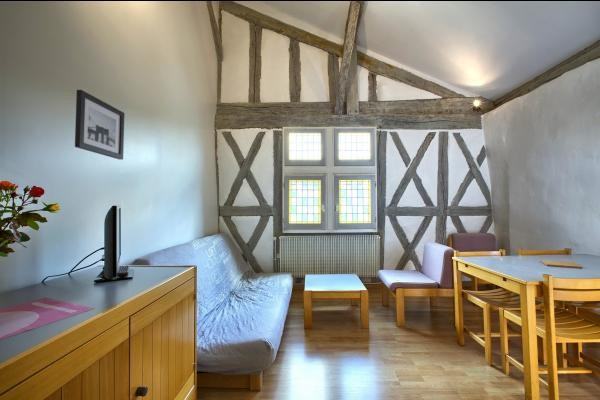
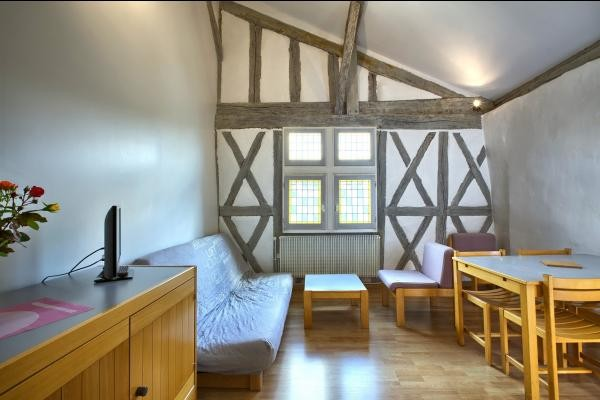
- wall art [74,89,125,161]
